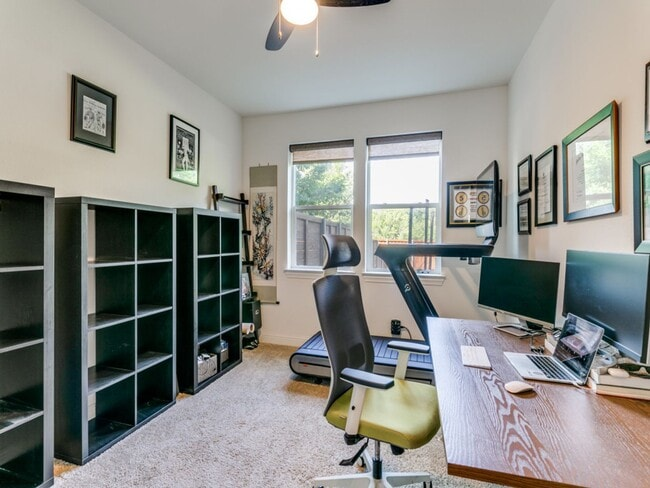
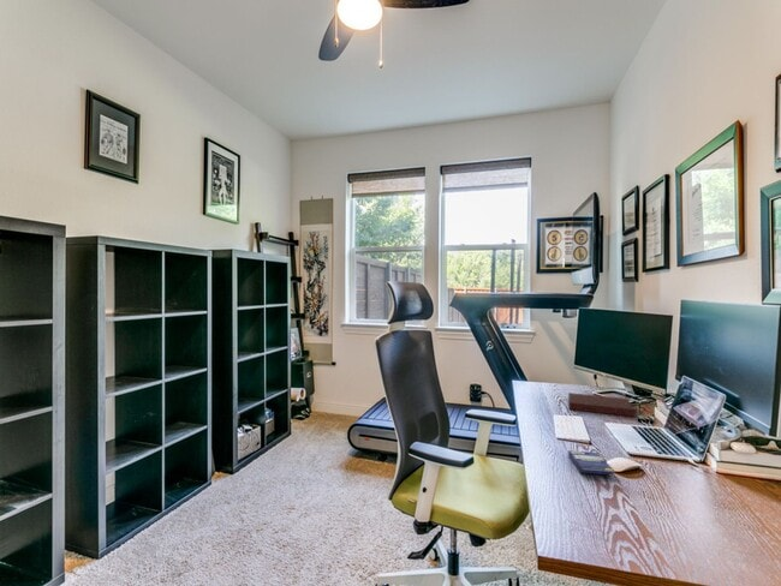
+ notebook [567,391,636,418]
+ small box [567,449,616,477]
